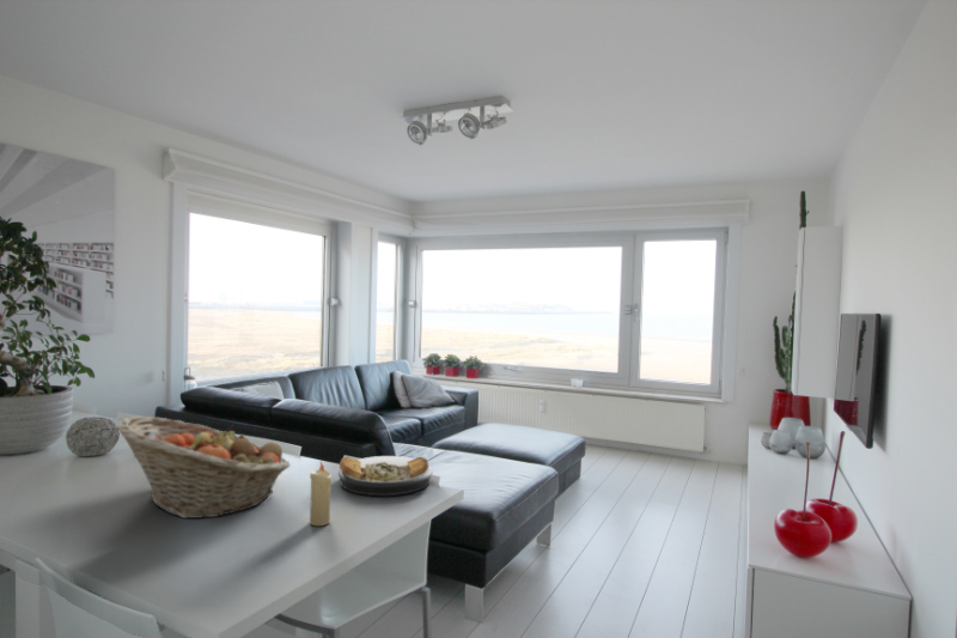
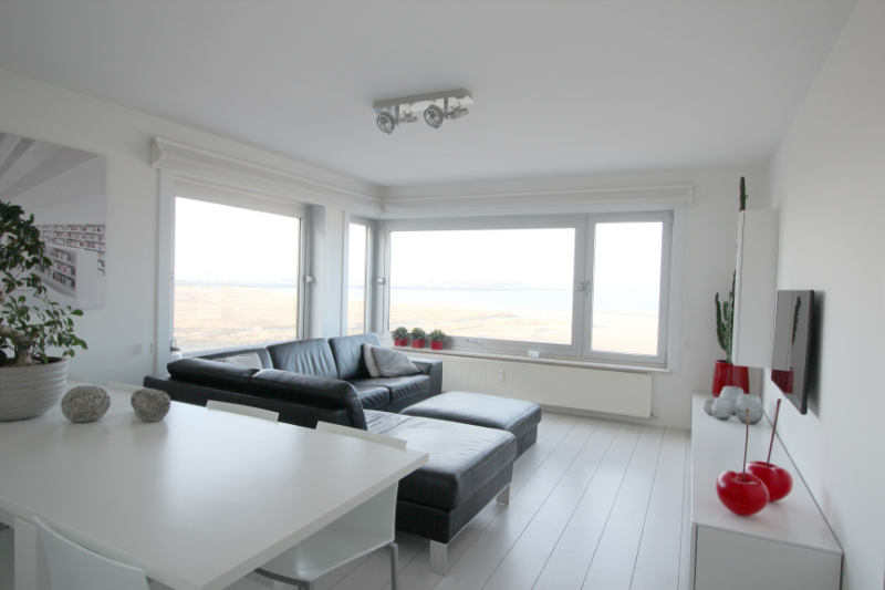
- fruit basket [115,415,292,519]
- plate [337,455,434,497]
- candle [309,460,333,527]
